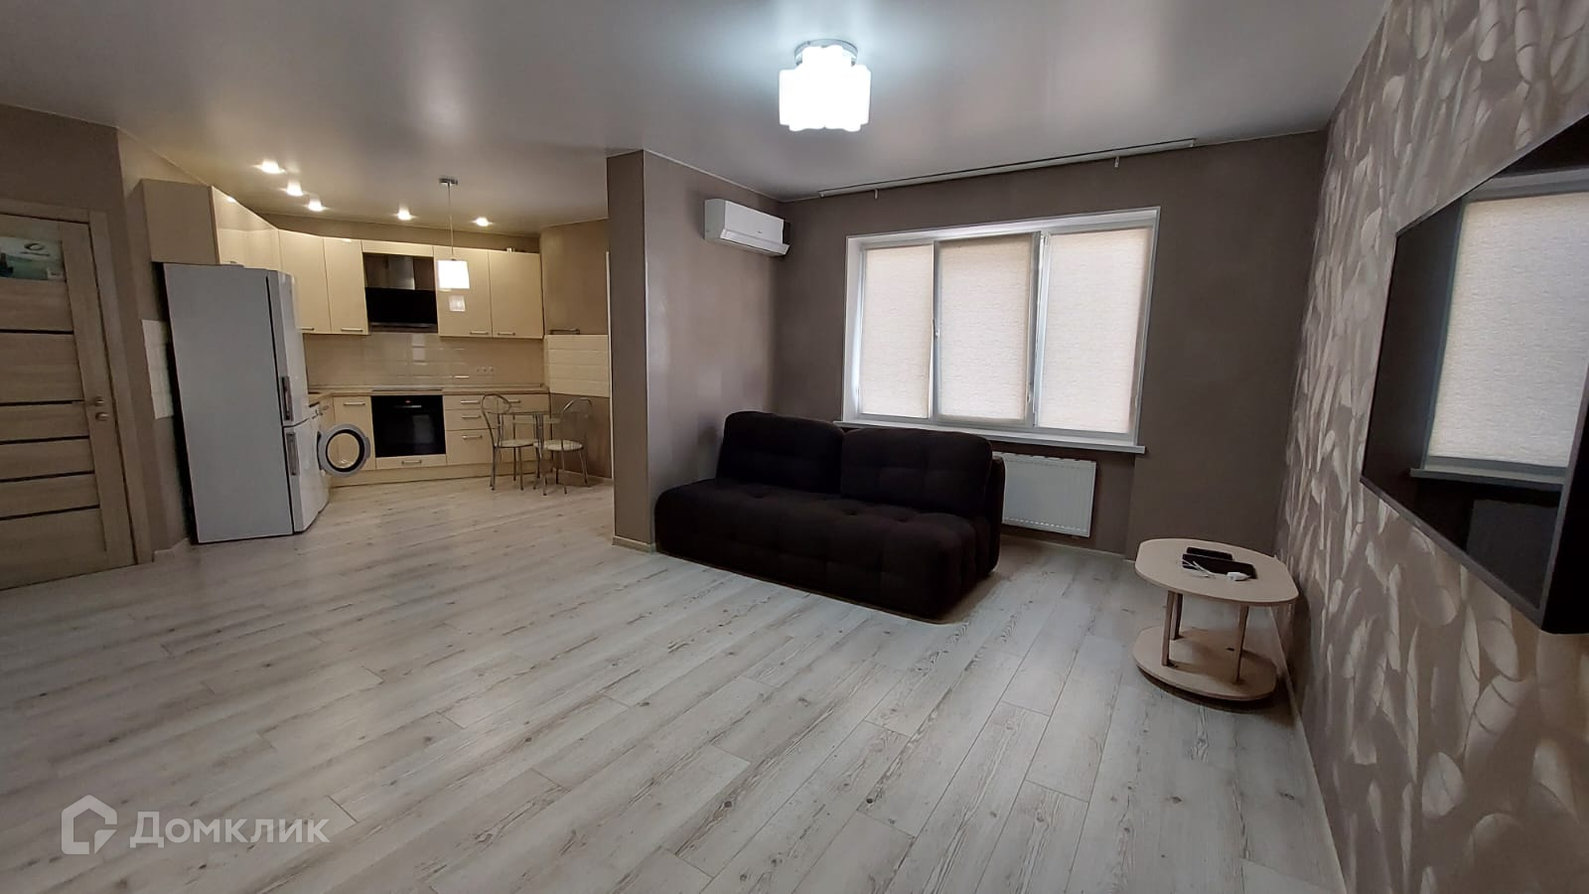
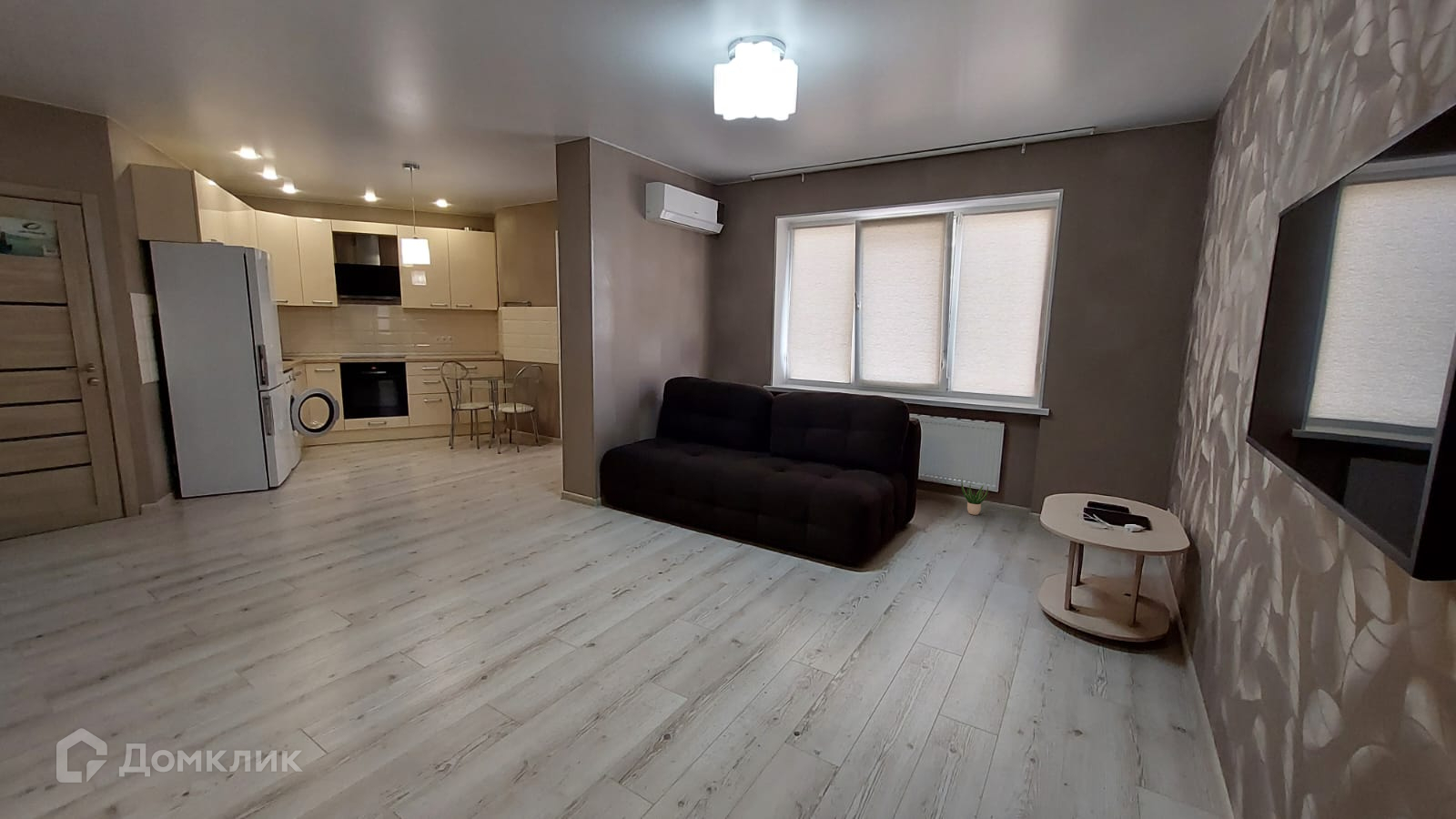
+ potted plant [960,477,989,516]
